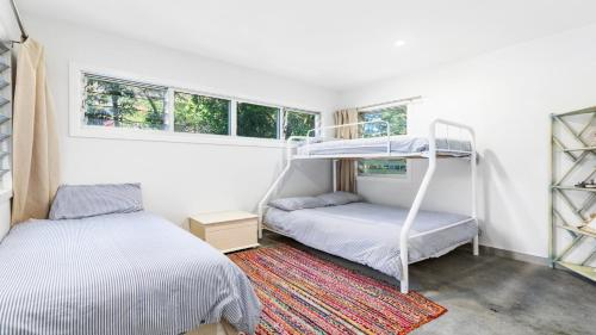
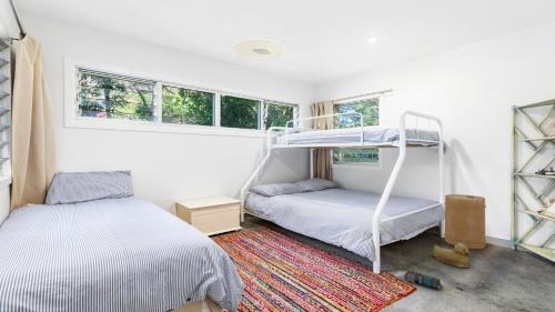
+ rubber duck [432,243,472,269]
+ spaceship [403,269,444,290]
+ ceiling light [230,38,285,61]
+ basket [444,193,487,250]
